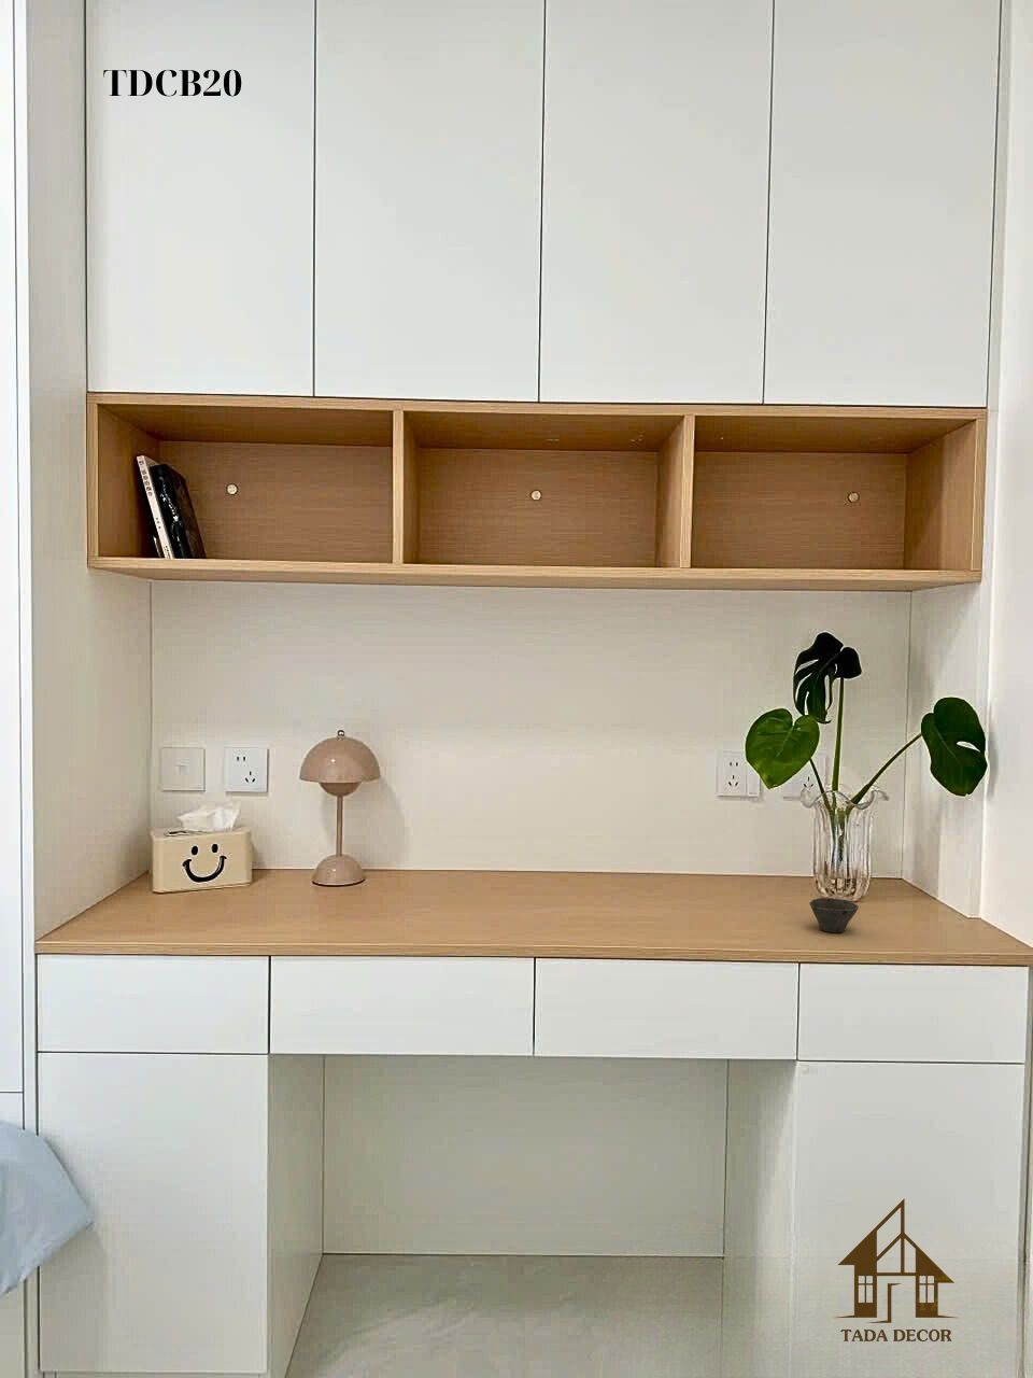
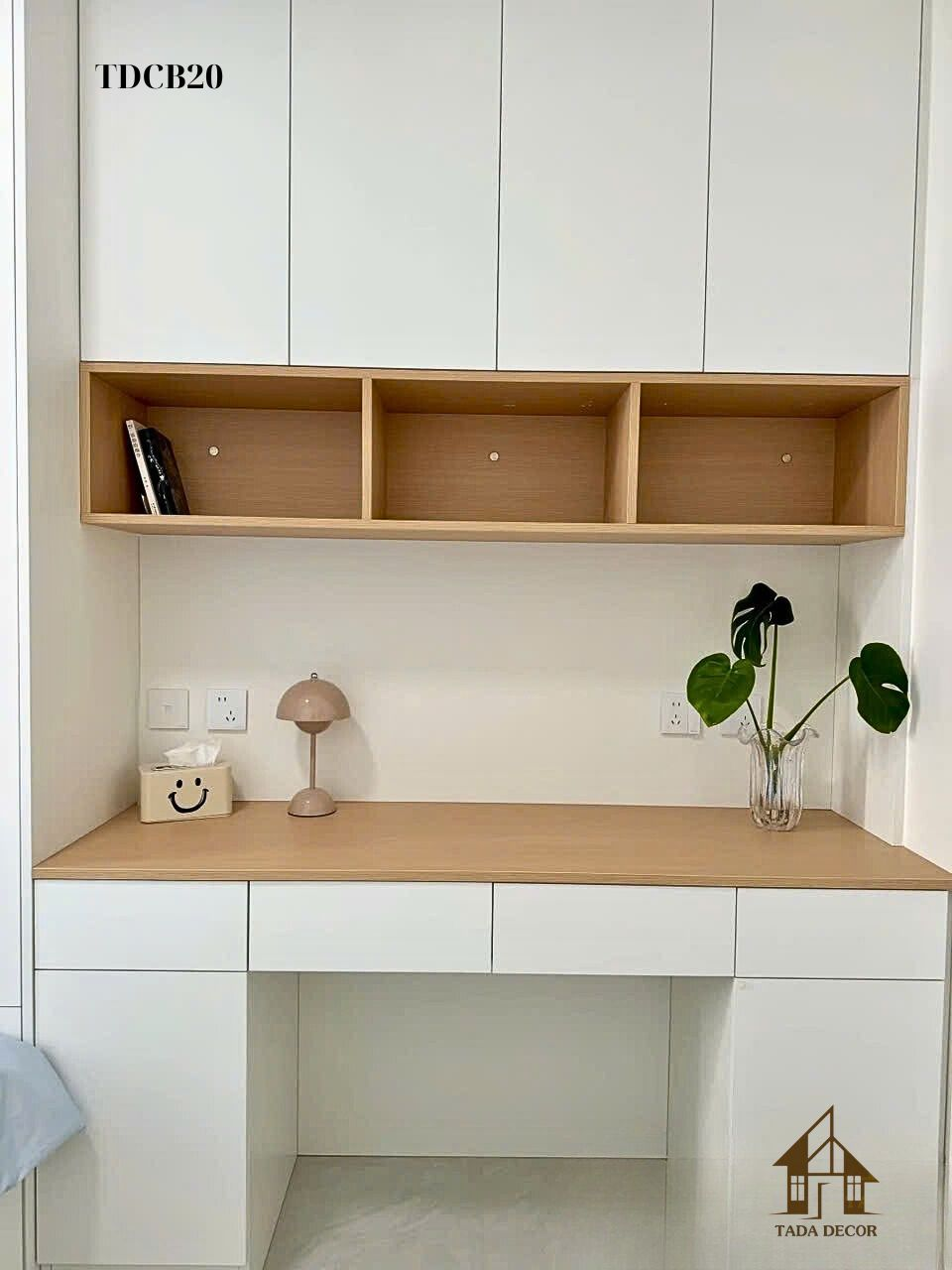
- cup [809,896,859,933]
